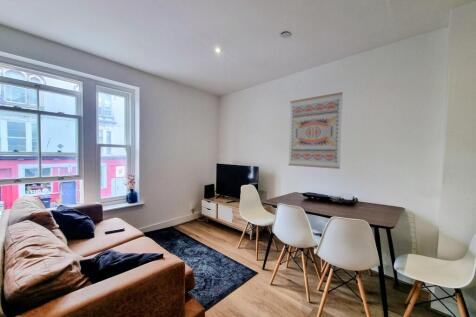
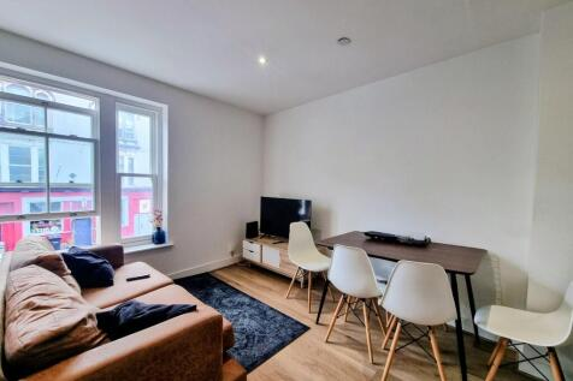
- wall art [287,91,344,170]
